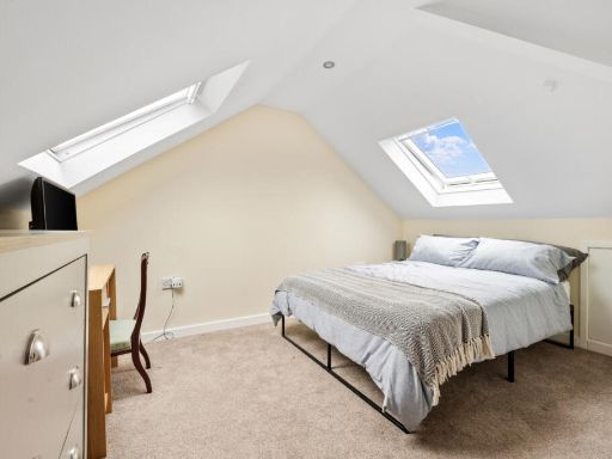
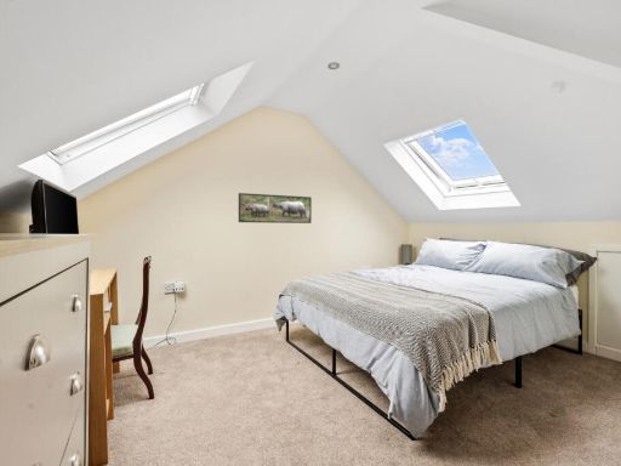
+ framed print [238,192,313,225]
